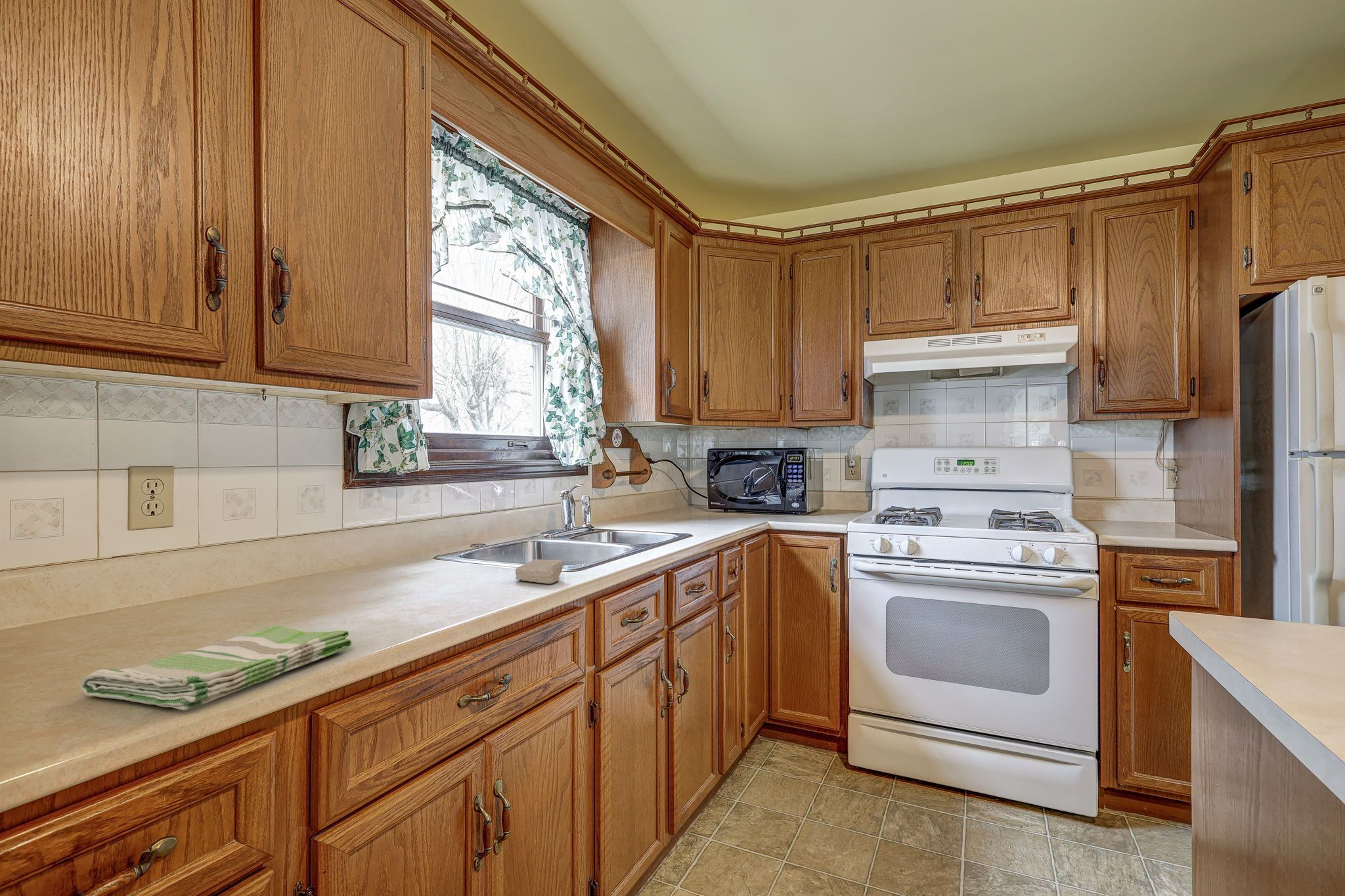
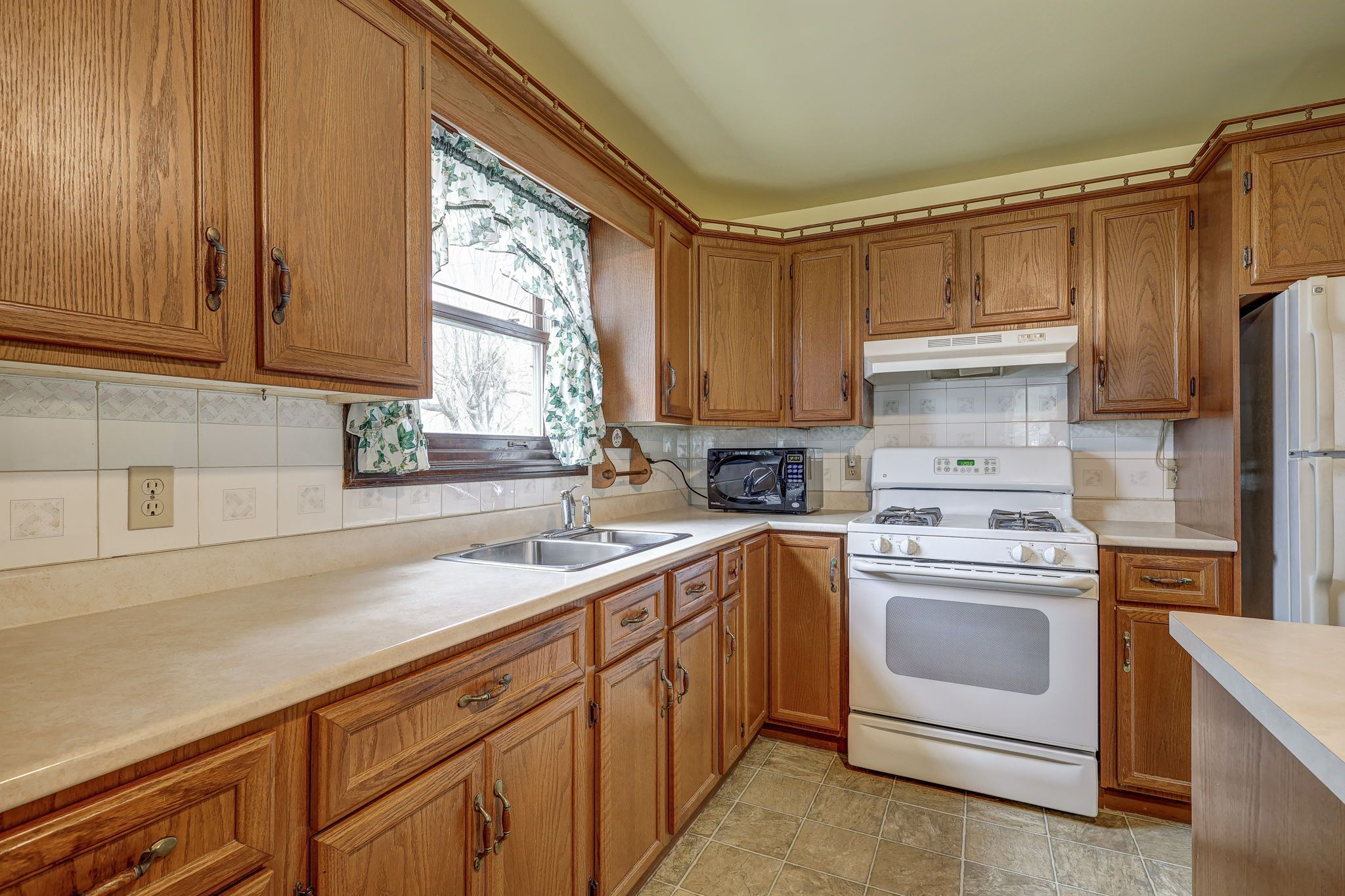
- dish towel [79,626,352,711]
- soap bar [515,559,563,584]
